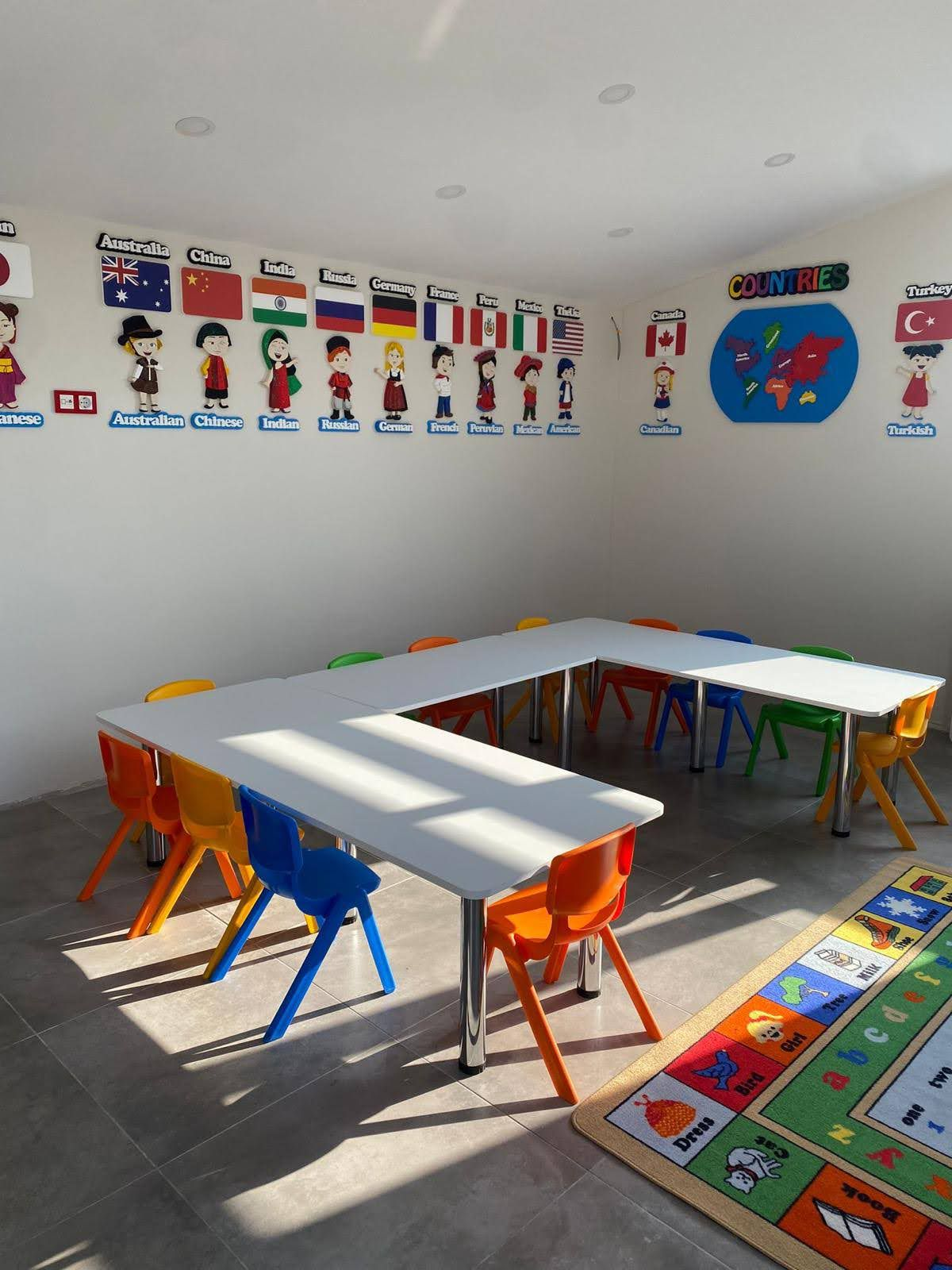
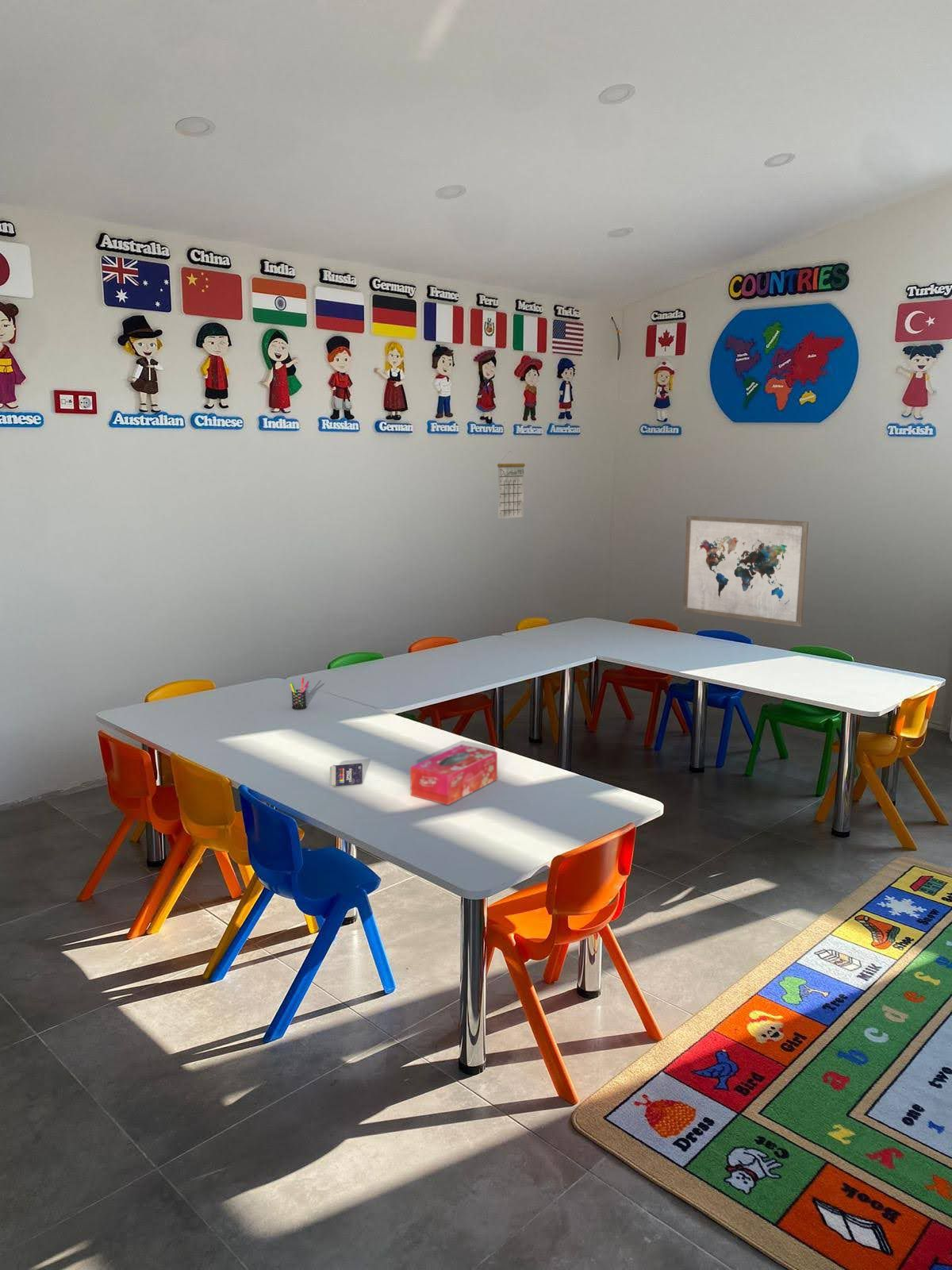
+ tissue box [409,744,498,806]
+ calendar [497,450,526,519]
+ pen holder [290,677,310,710]
+ crayon box [329,763,363,787]
+ wall art [682,515,809,628]
